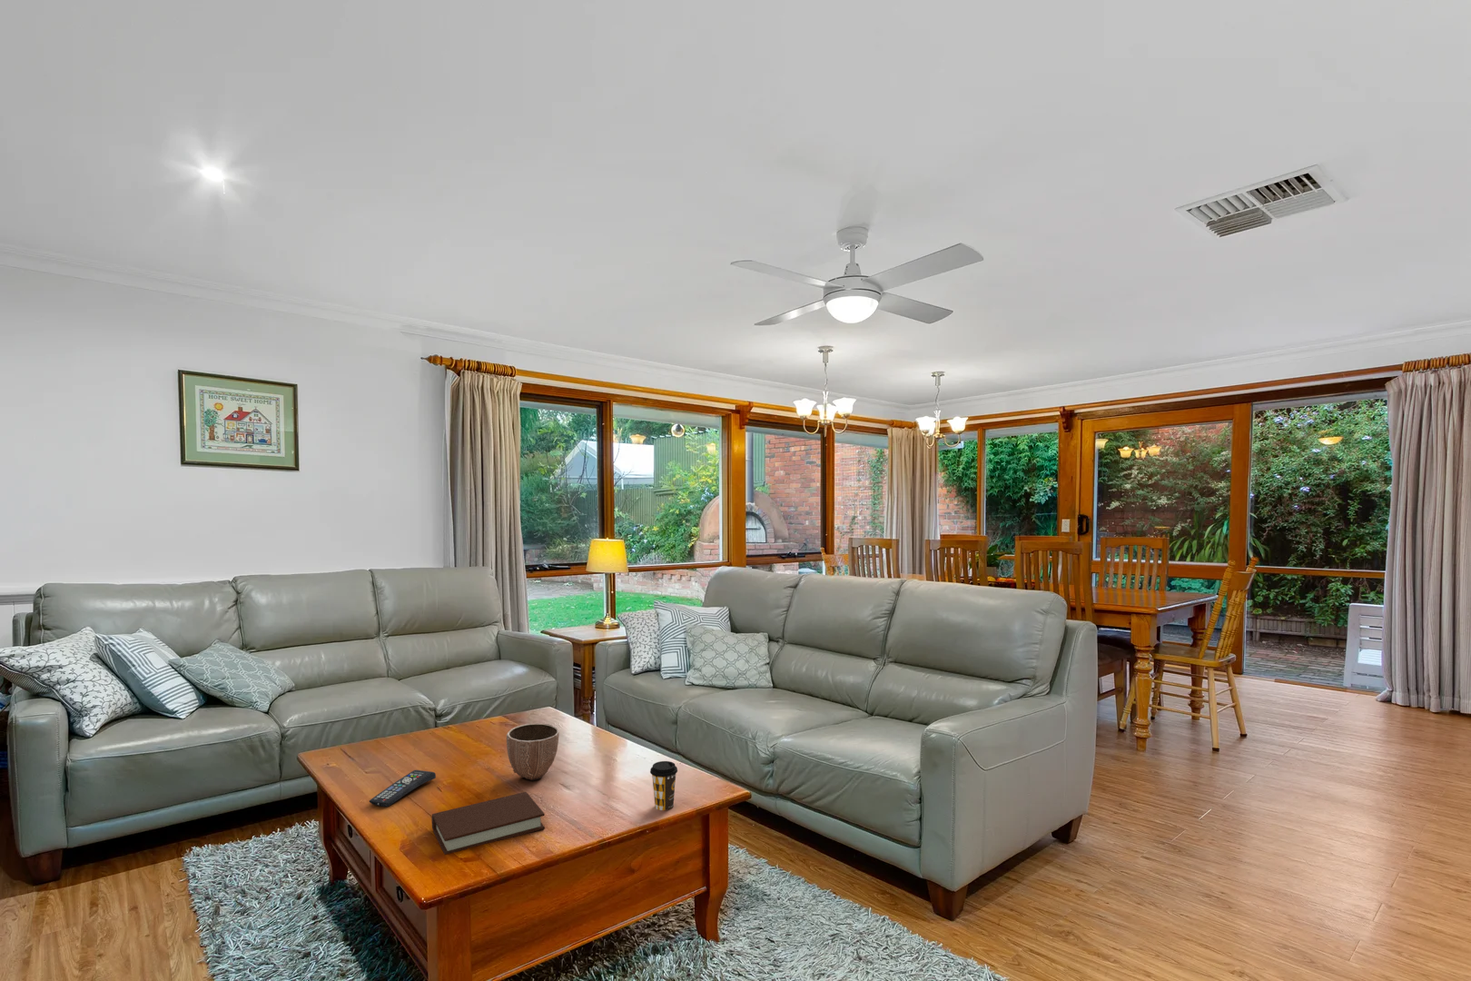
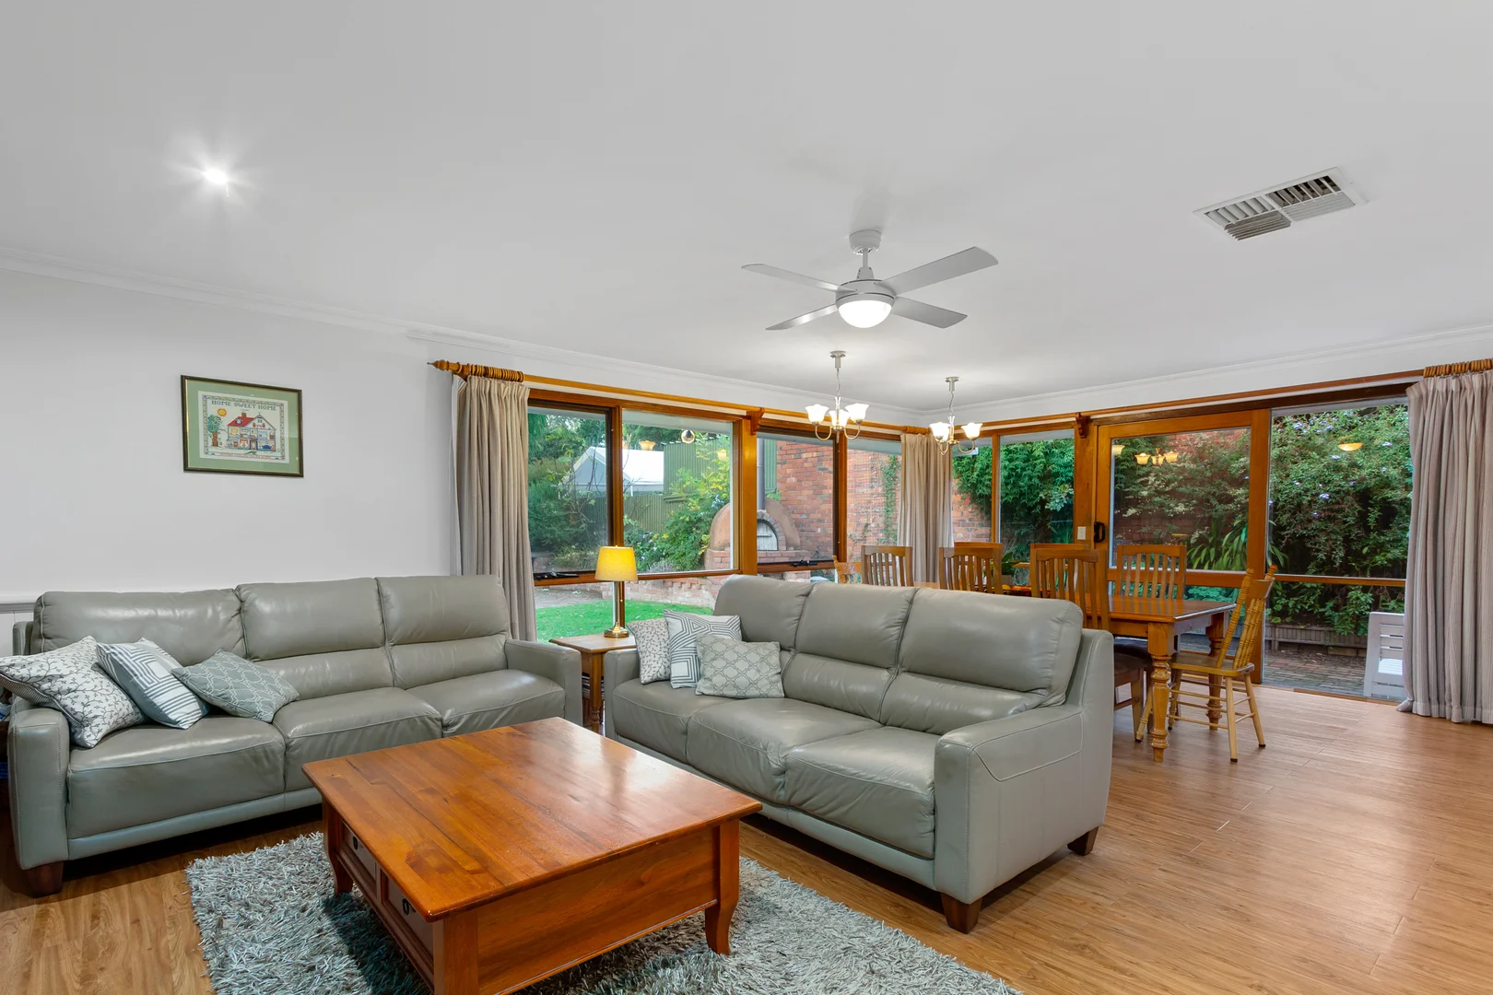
- book [430,792,546,856]
- coffee cup [649,760,679,811]
- decorative bowl [506,723,560,781]
- remote control [369,770,437,808]
